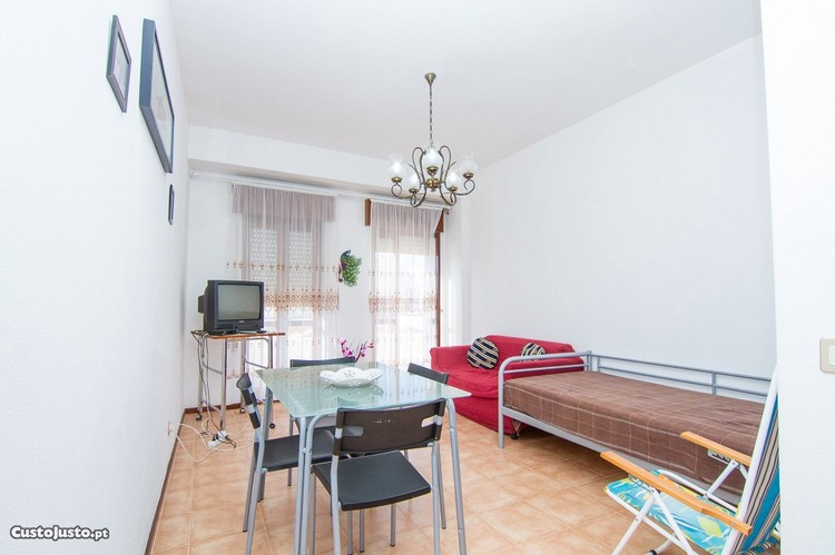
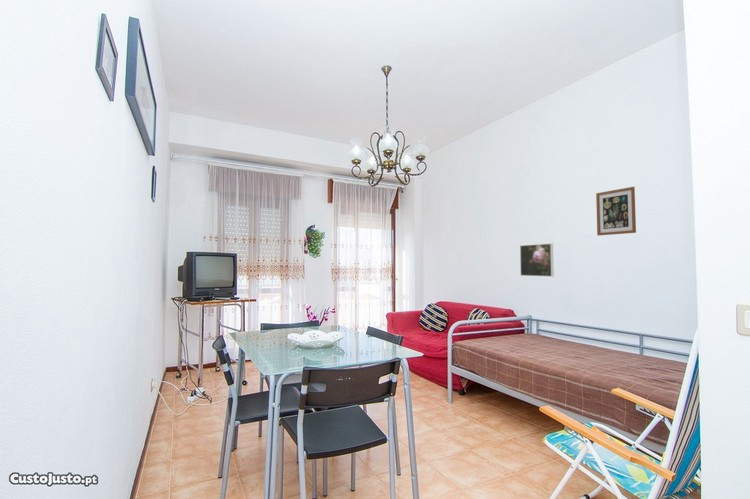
+ wall art [595,186,637,237]
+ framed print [519,243,555,278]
